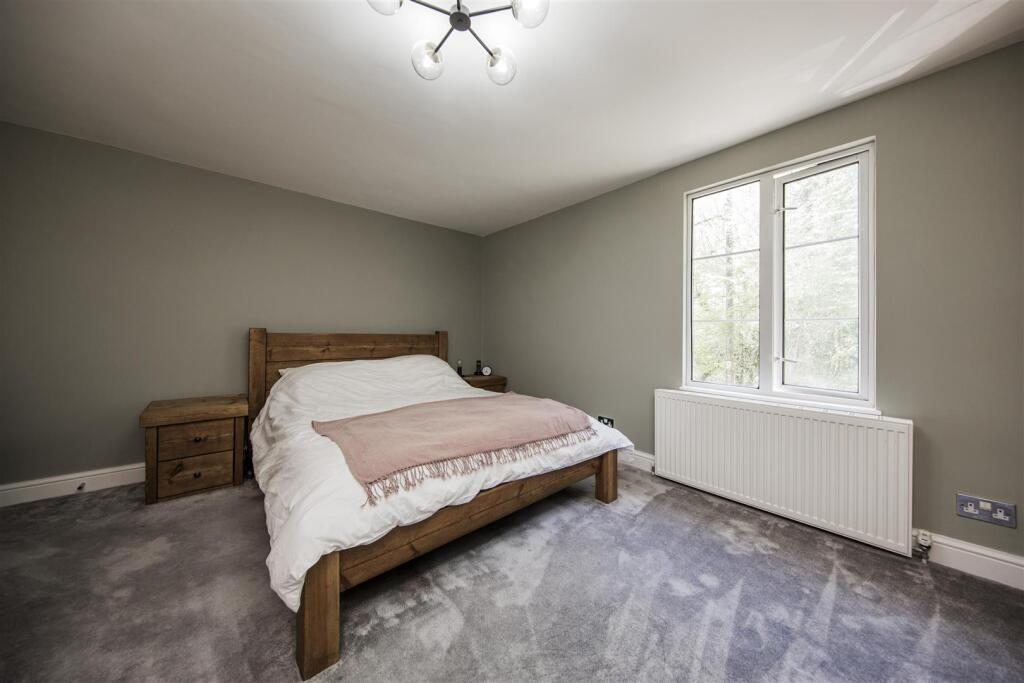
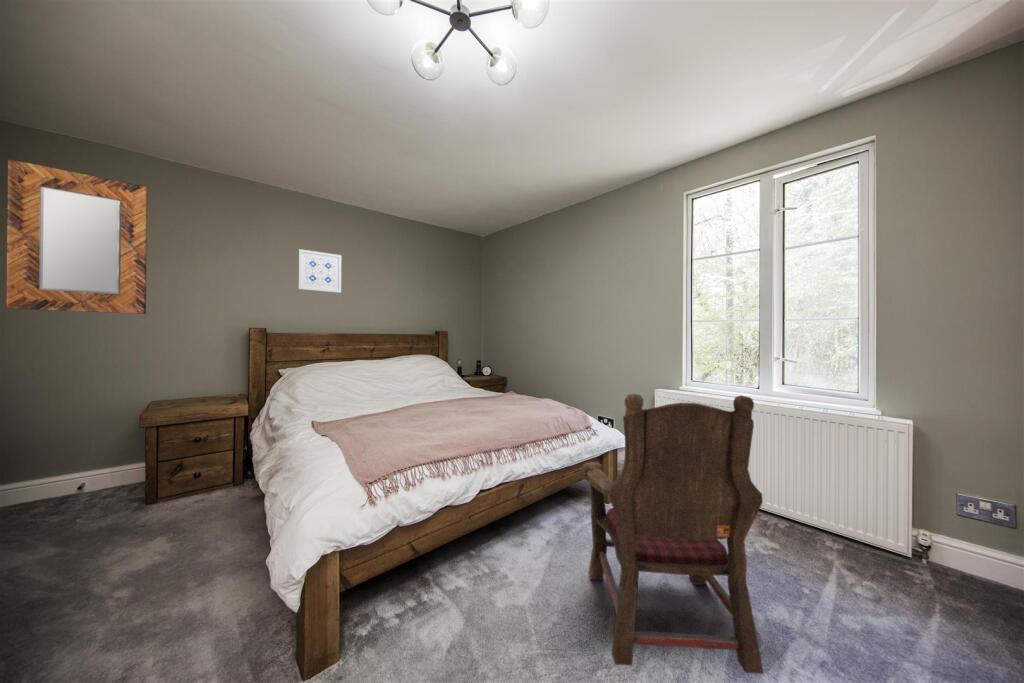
+ armchair [581,393,765,675]
+ home mirror [6,159,148,315]
+ wall art [297,248,342,294]
